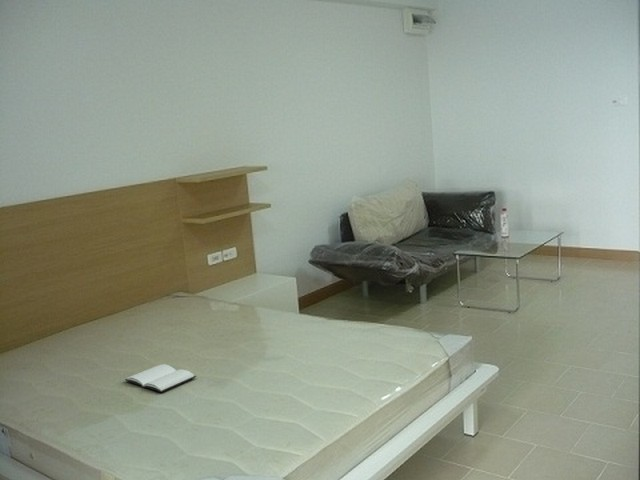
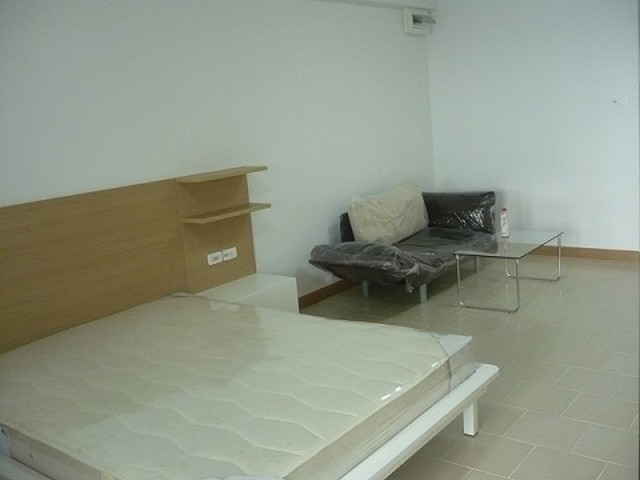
- book [124,363,197,393]
